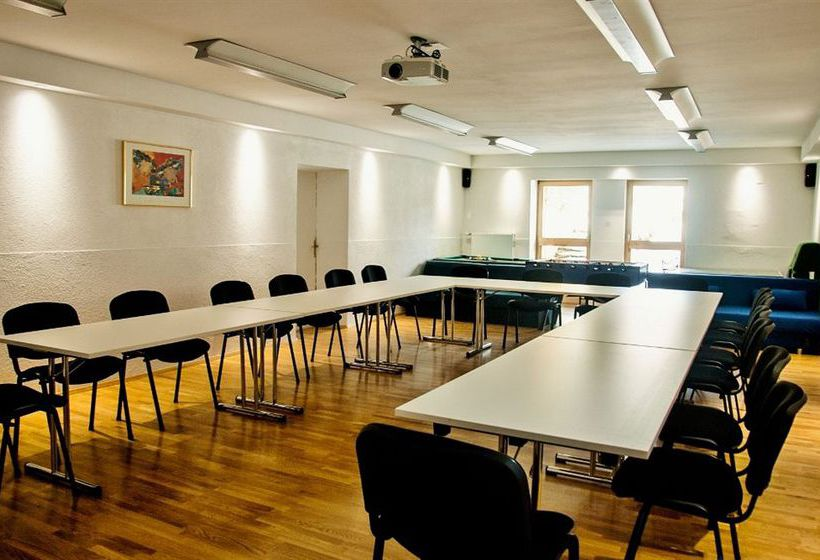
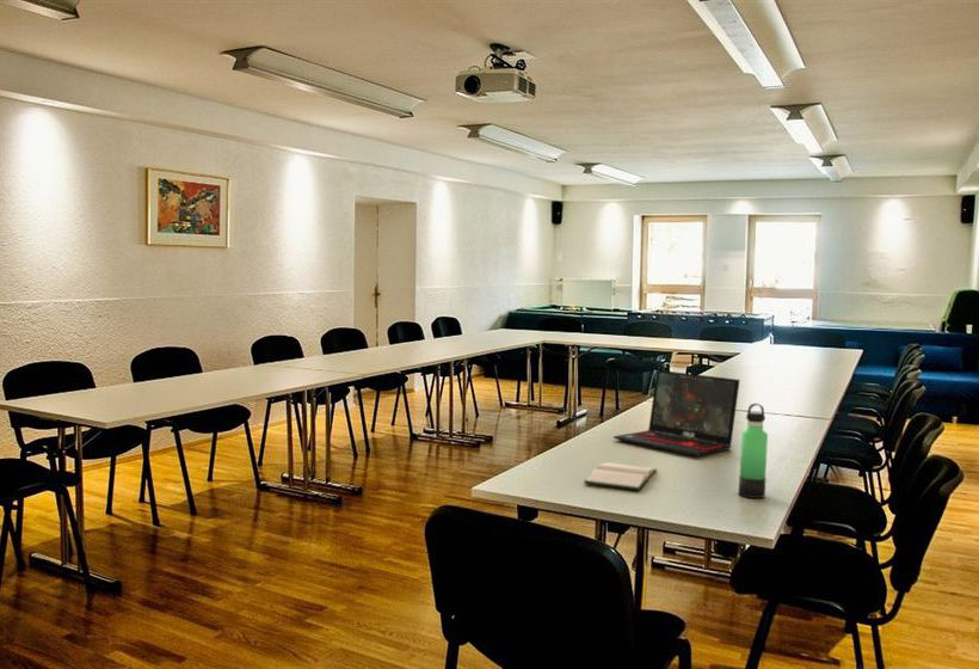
+ laptop [612,369,741,458]
+ hardback book [583,461,658,491]
+ thermos bottle [738,403,769,499]
